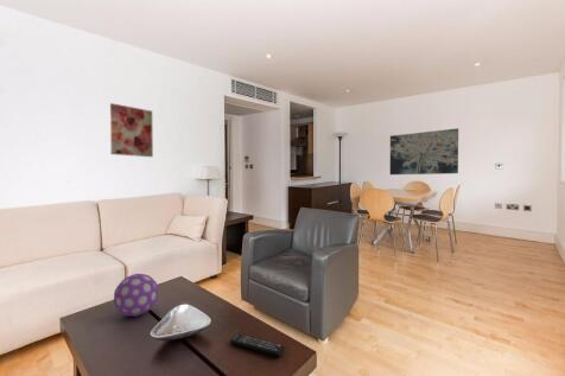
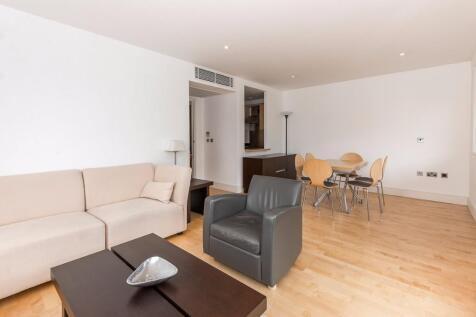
- wall art [109,102,154,158]
- decorative ball [113,273,159,318]
- wall art [389,127,459,176]
- remote control [229,333,286,357]
